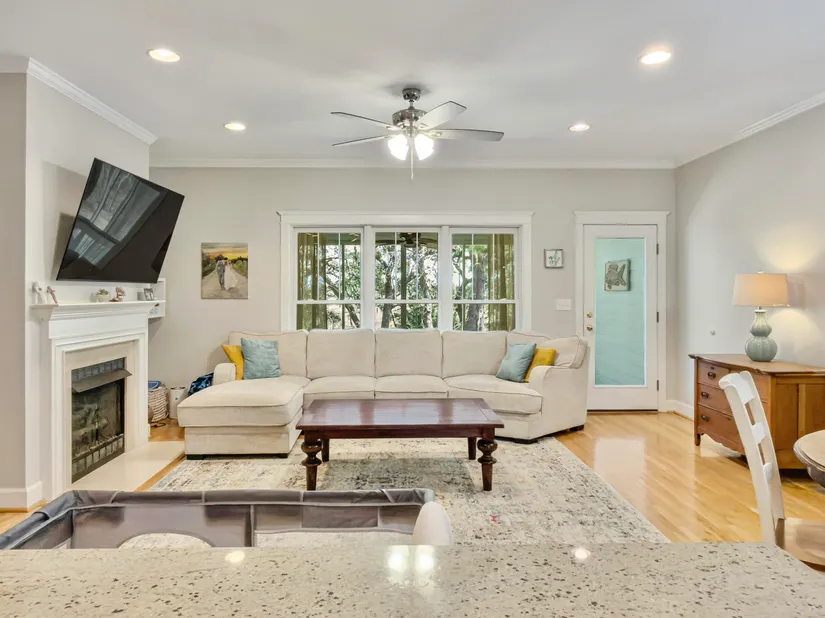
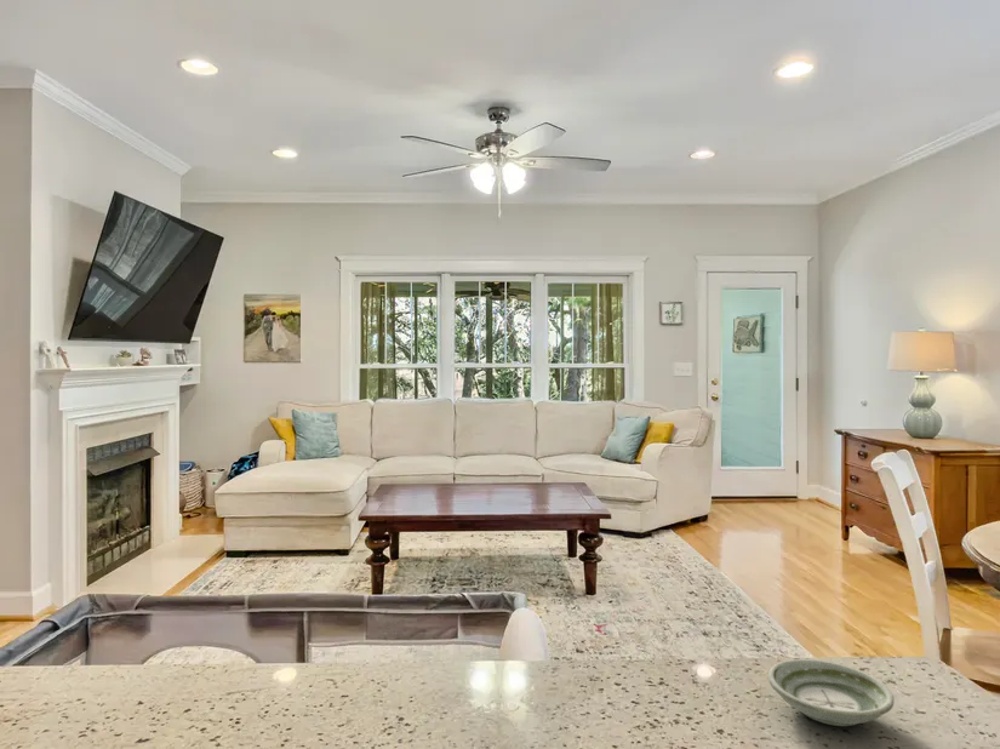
+ saucer [767,658,896,727]
